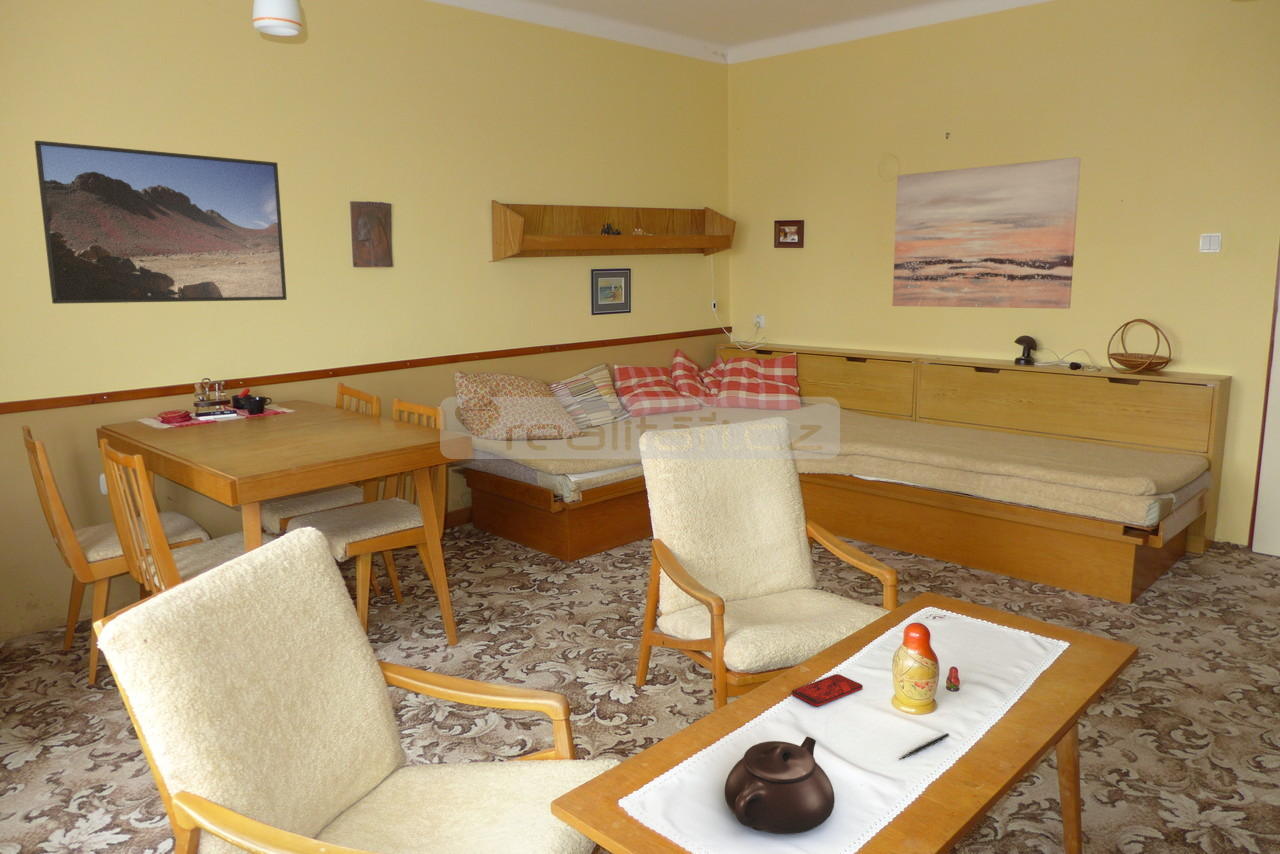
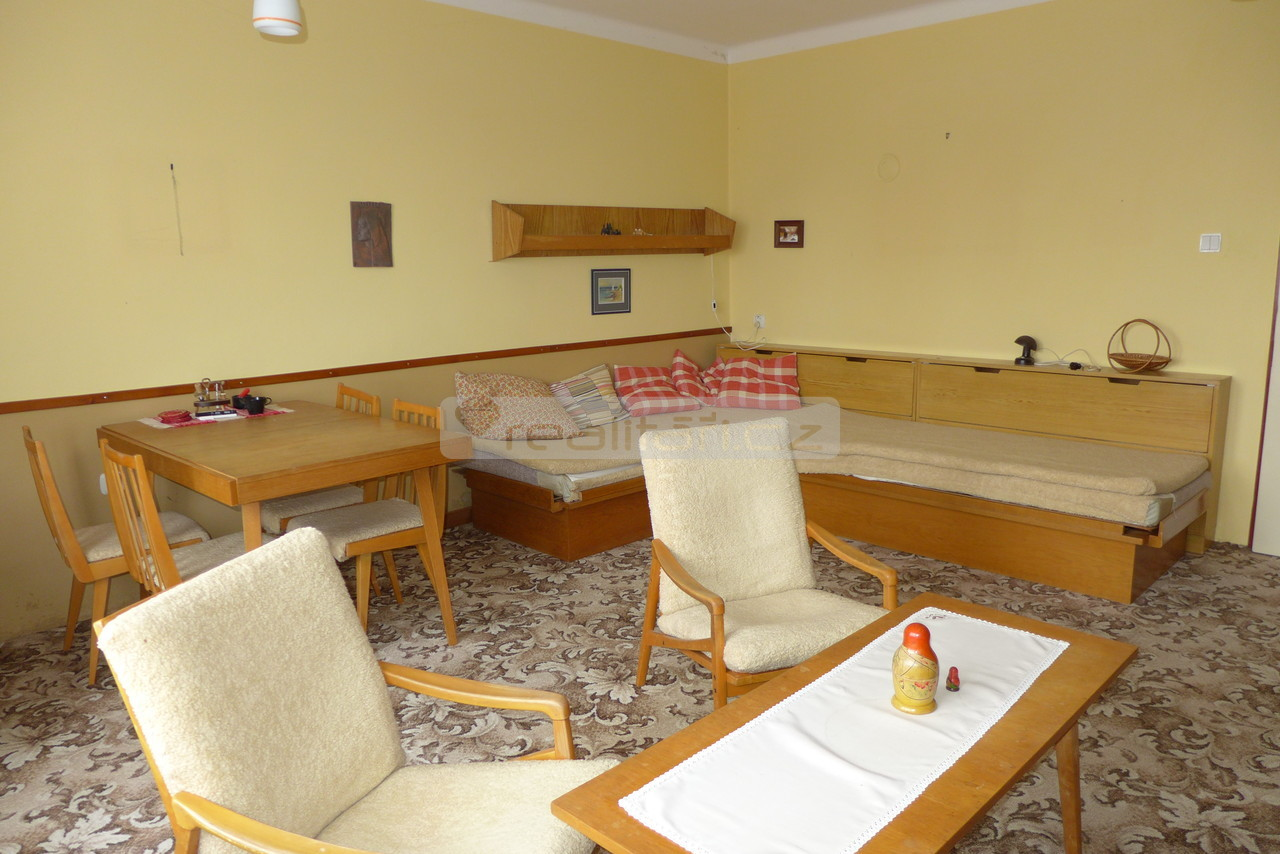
- smartphone [791,673,864,707]
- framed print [34,140,288,305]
- teapot [724,736,836,835]
- pen [898,732,950,761]
- wall art [891,156,1082,310]
